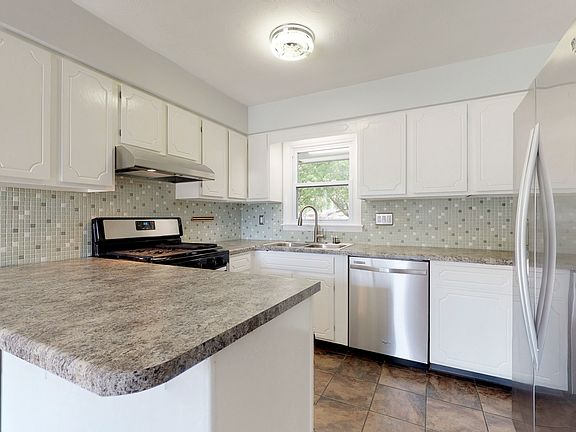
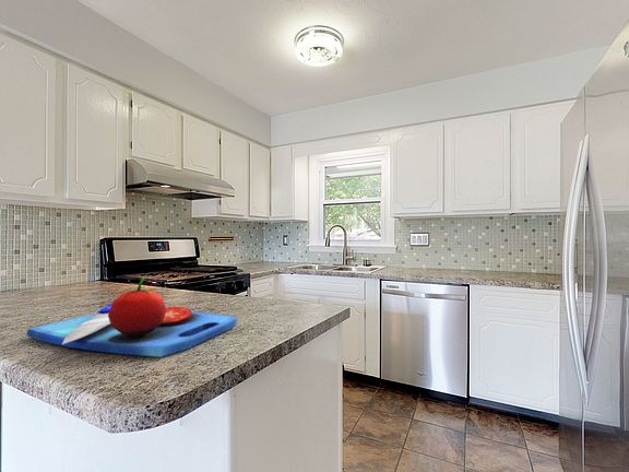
+ chopping board [26,278,238,358]
